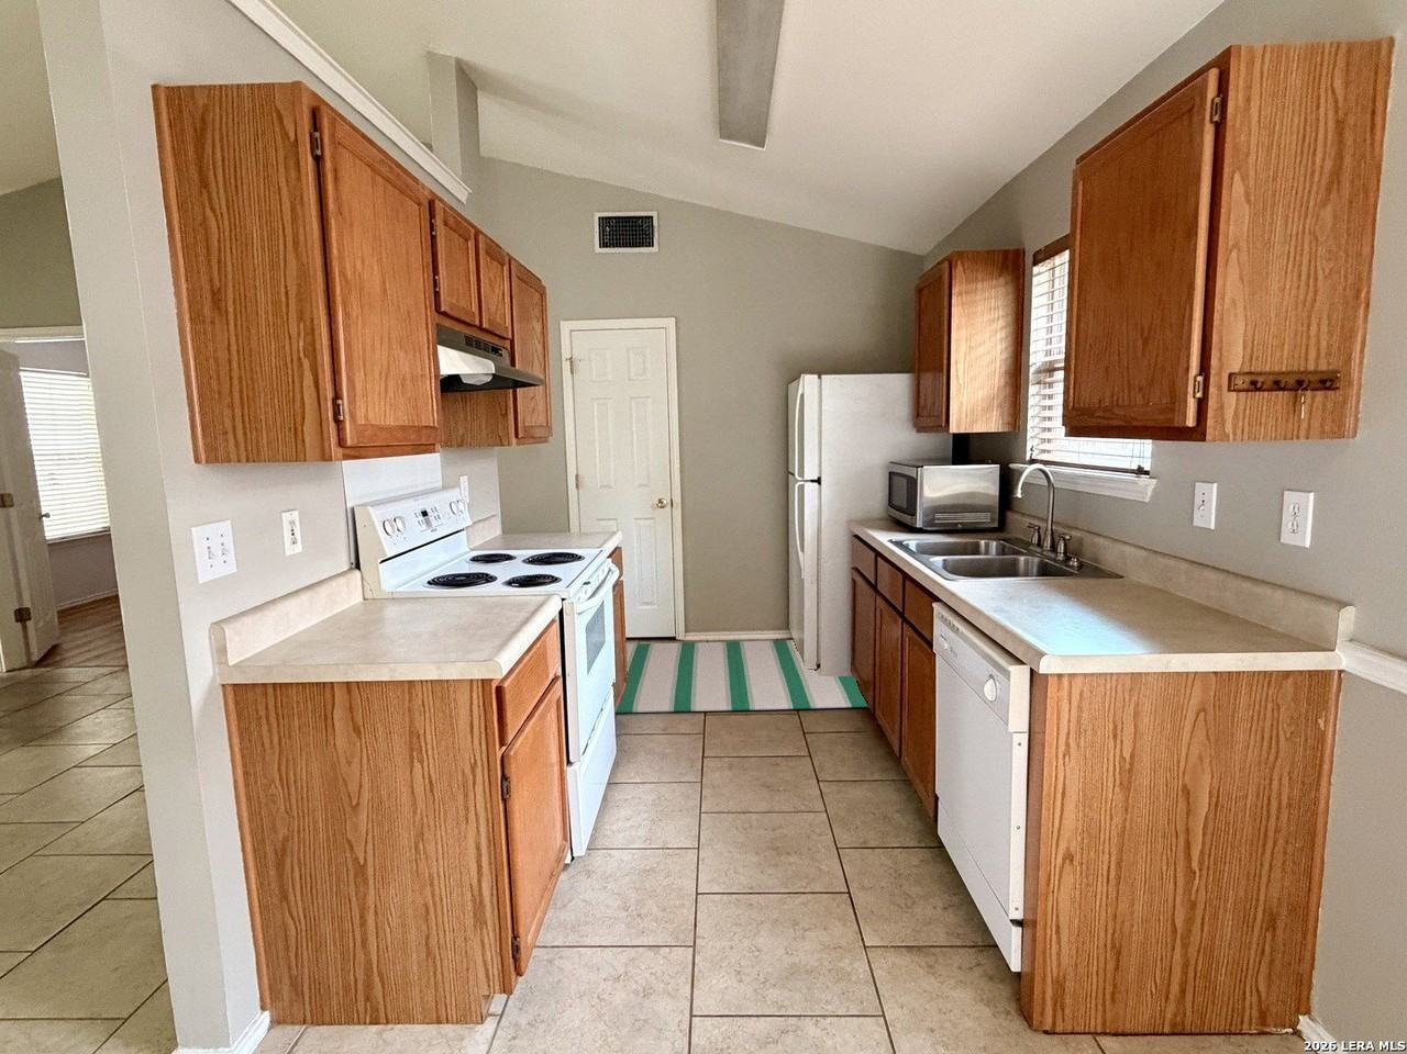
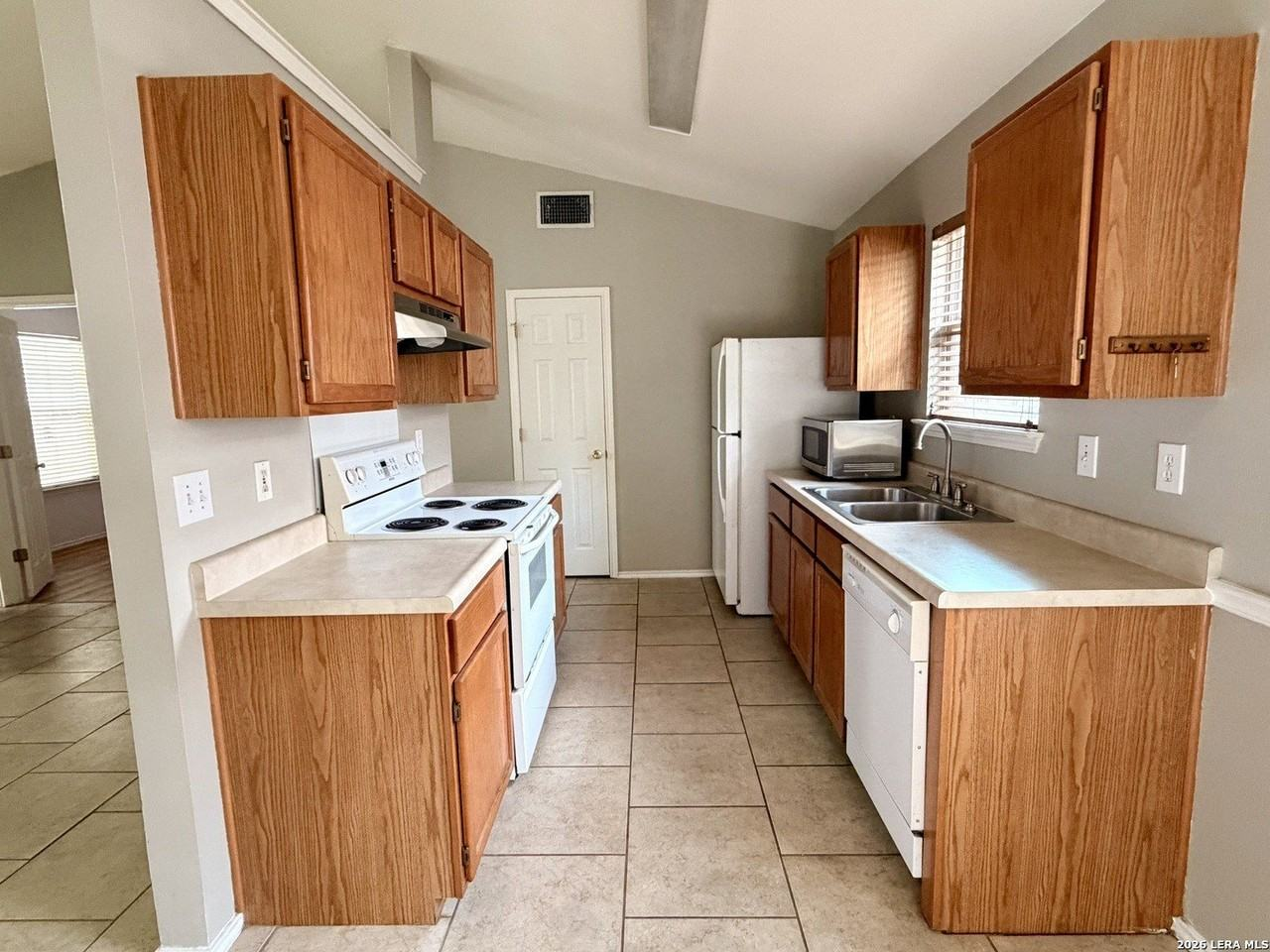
- rug [615,639,870,714]
